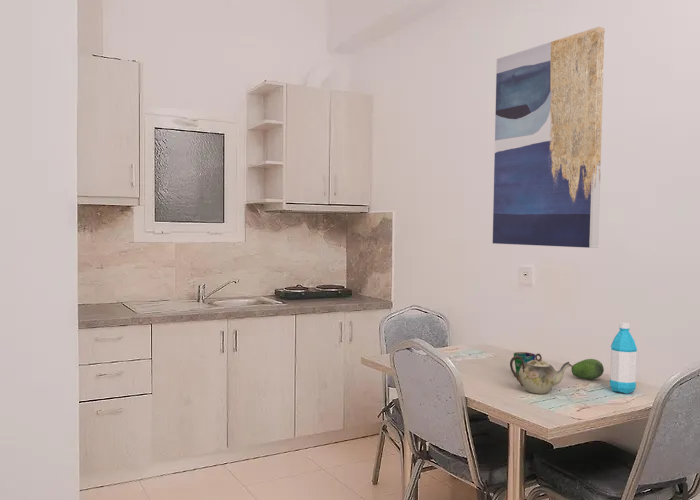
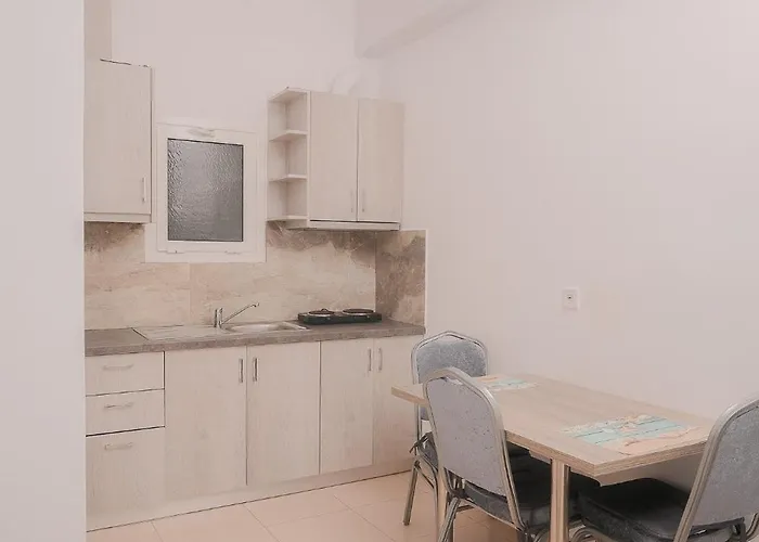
- teapot [509,352,573,395]
- wall art [492,26,605,249]
- water bottle [609,321,638,395]
- fruit [571,358,605,380]
- cup [513,351,536,376]
